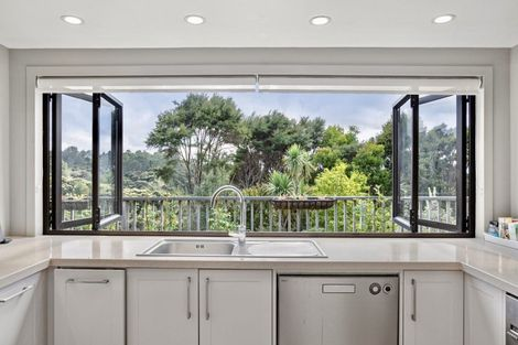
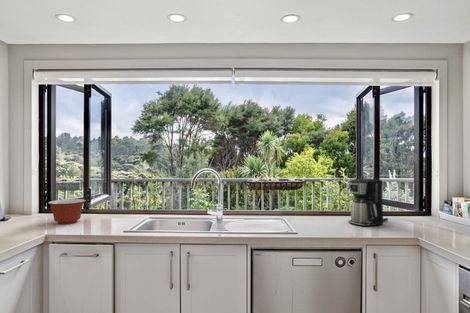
+ coffee maker [347,177,389,227]
+ mixing bowl [47,198,87,225]
